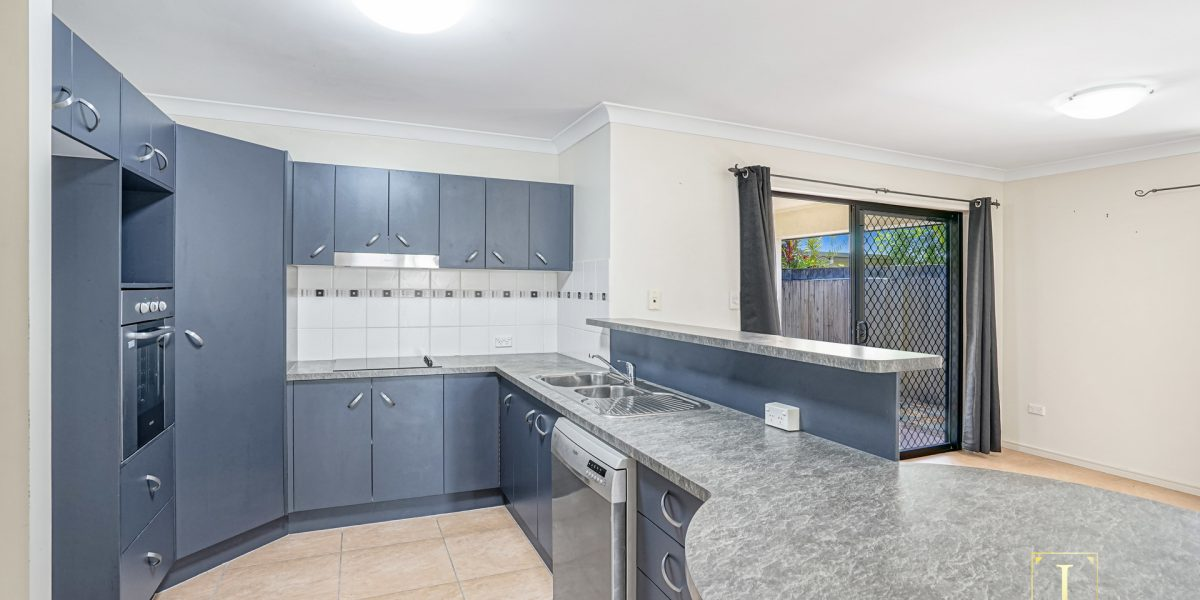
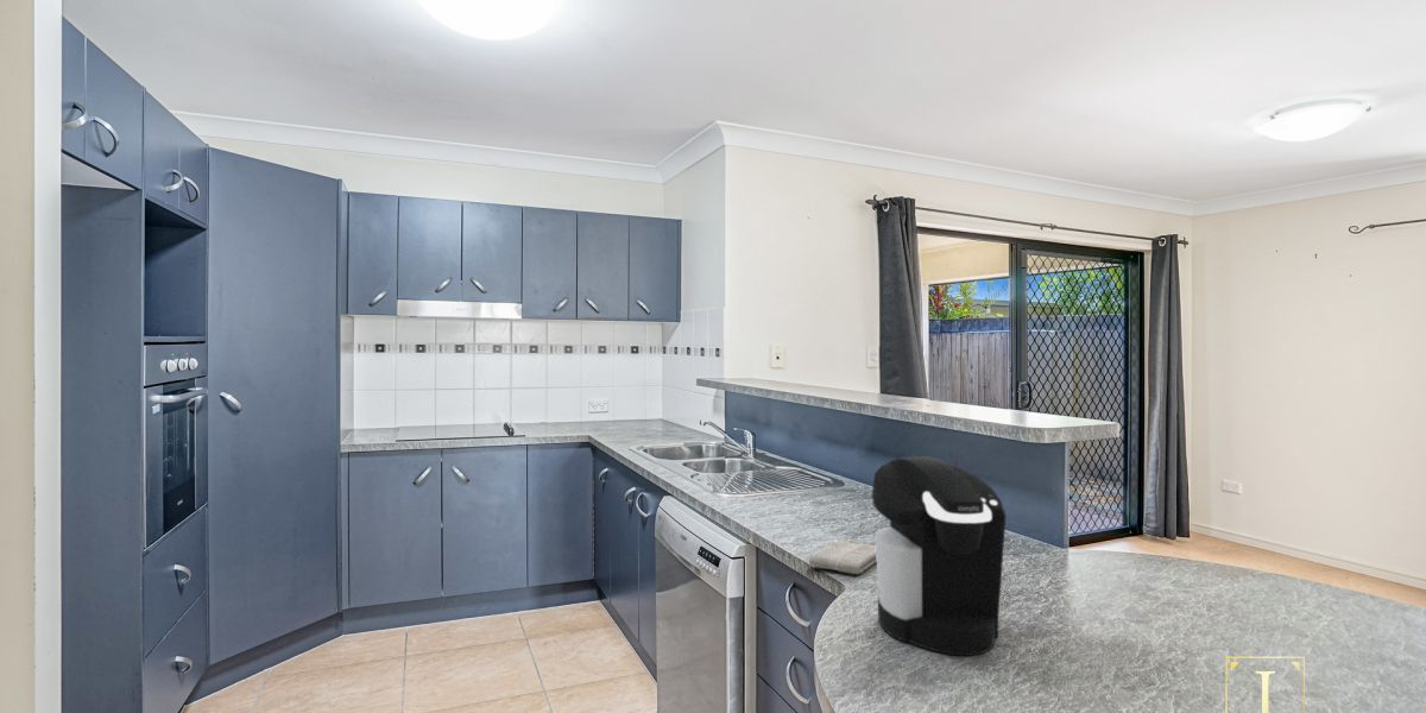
+ coffee maker [870,455,1007,657]
+ washcloth [808,540,877,575]
